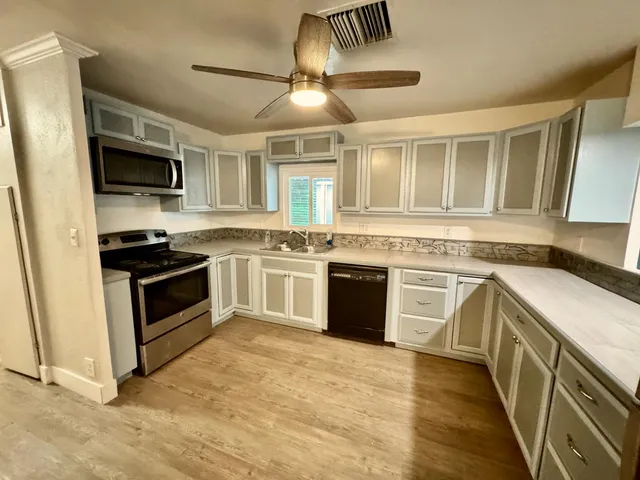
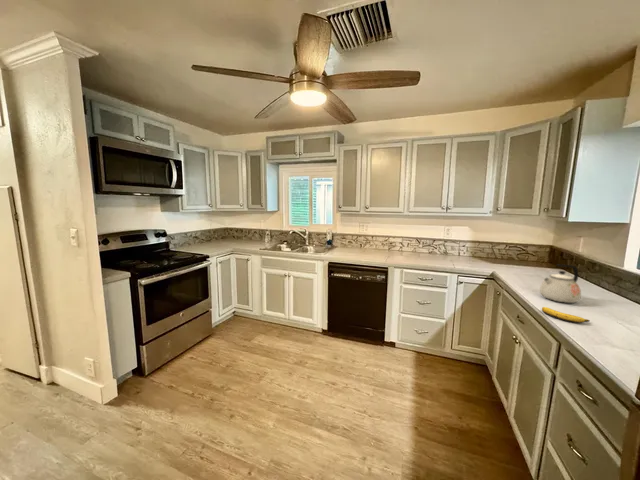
+ kettle [539,263,582,304]
+ banana [541,306,591,324]
